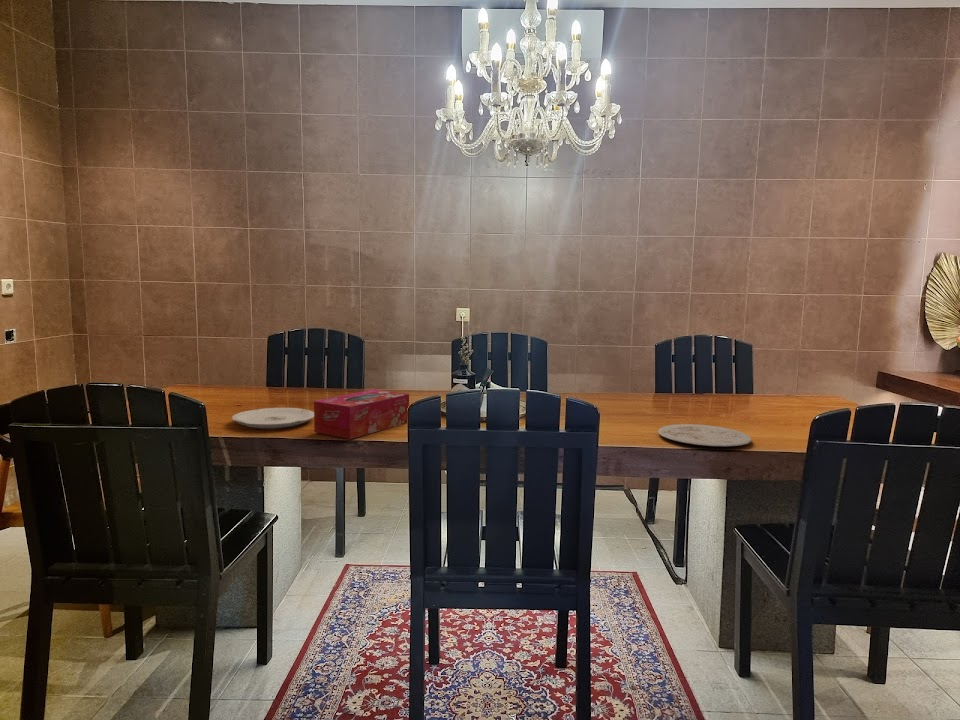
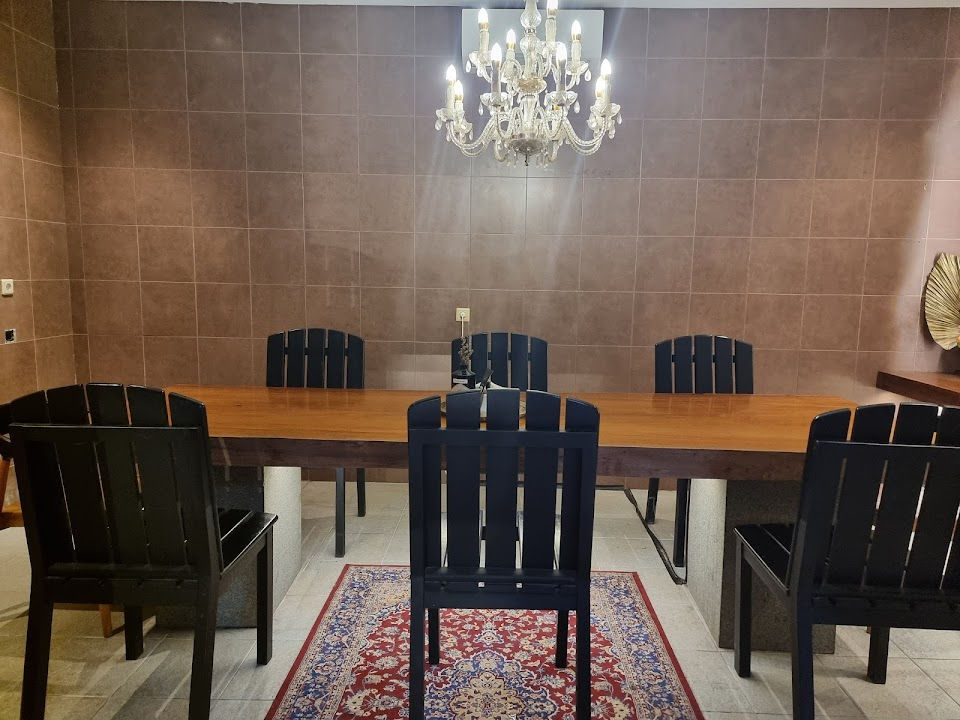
- plate [657,423,753,447]
- plate [231,407,314,429]
- tissue box [313,388,410,440]
